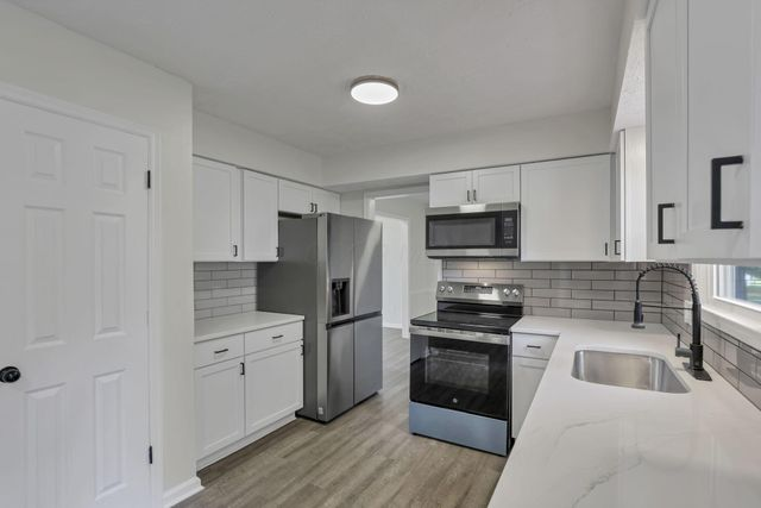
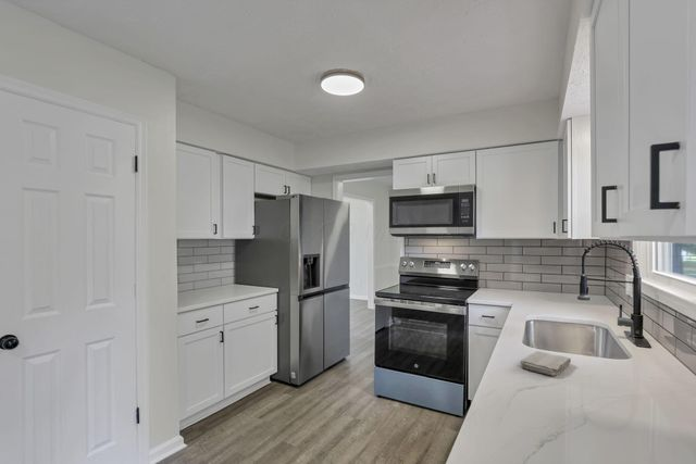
+ washcloth [520,350,572,377]
